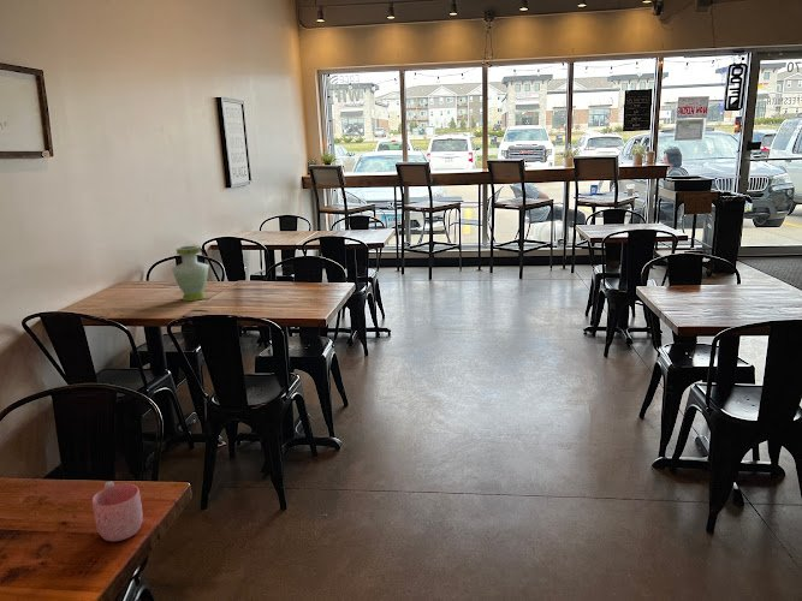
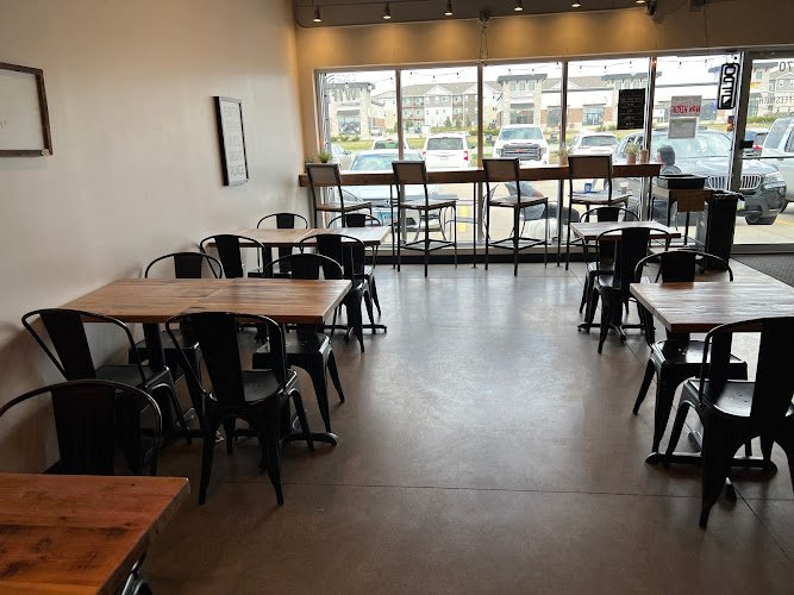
- vase [171,245,210,302]
- mug [91,480,144,542]
